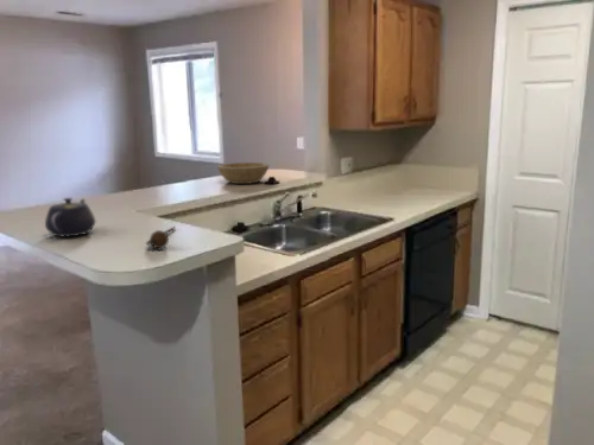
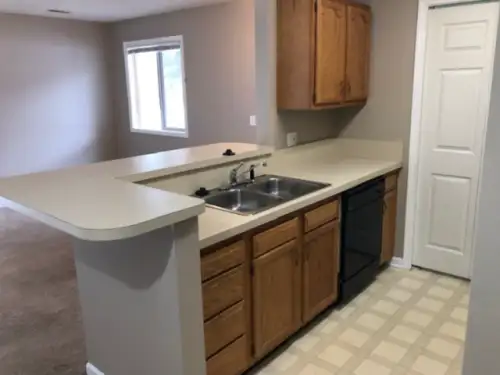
- bowl [216,161,270,185]
- teapot [44,197,97,237]
- spoon [145,225,177,249]
